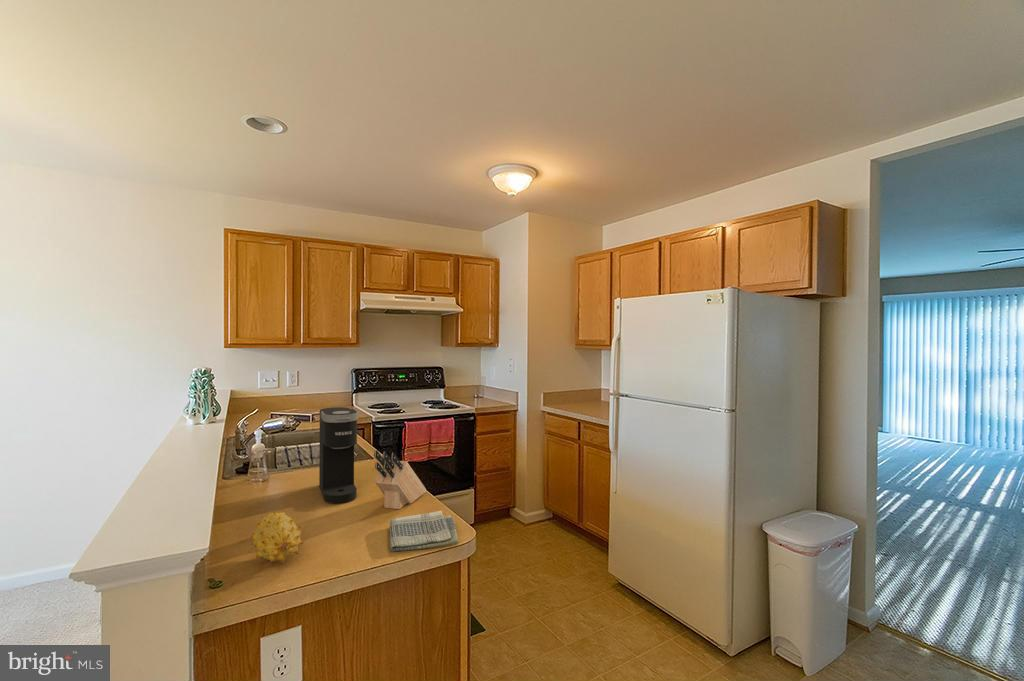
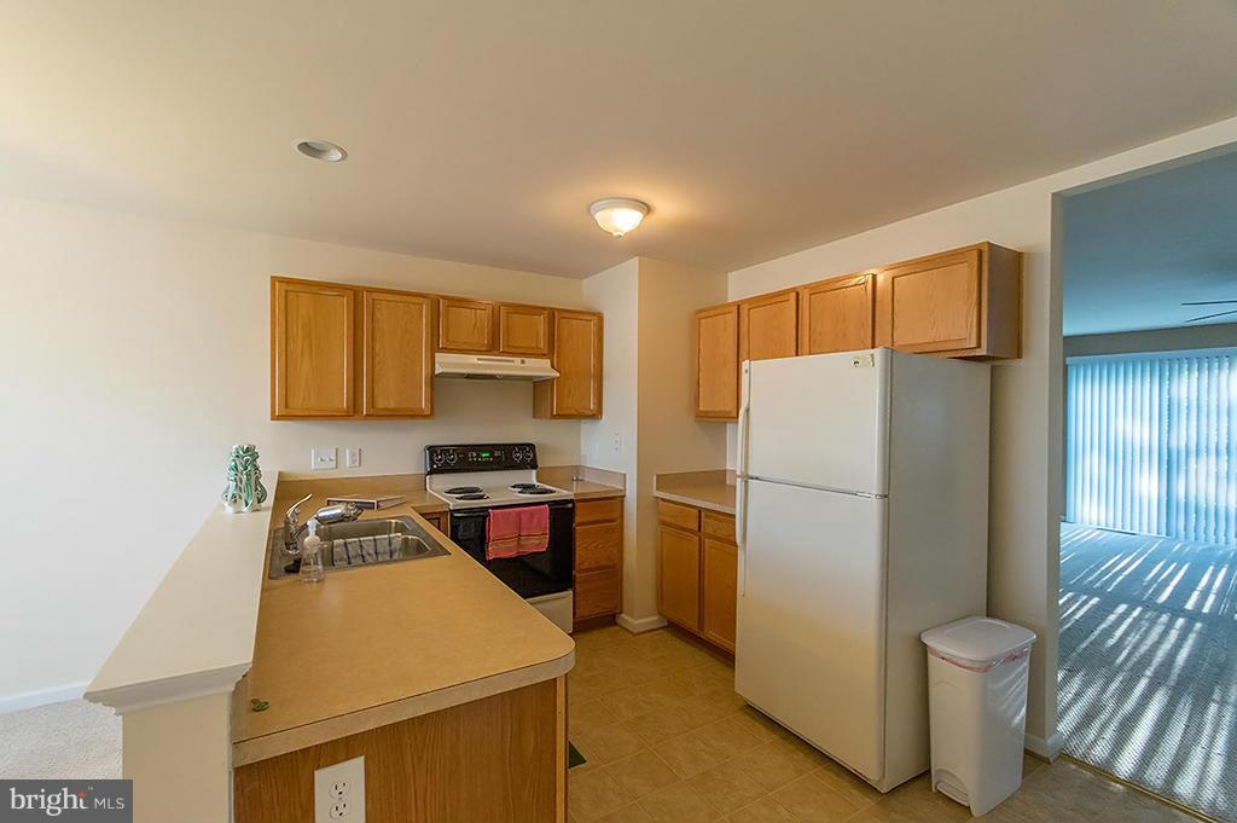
- fruit [250,510,305,565]
- coffee maker [318,406,359,505]
- knife block [373,449,427,510]
- dish towel [389,510,459,552]
